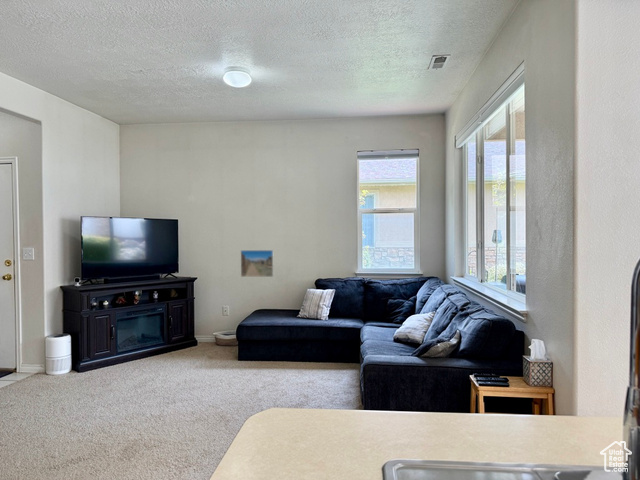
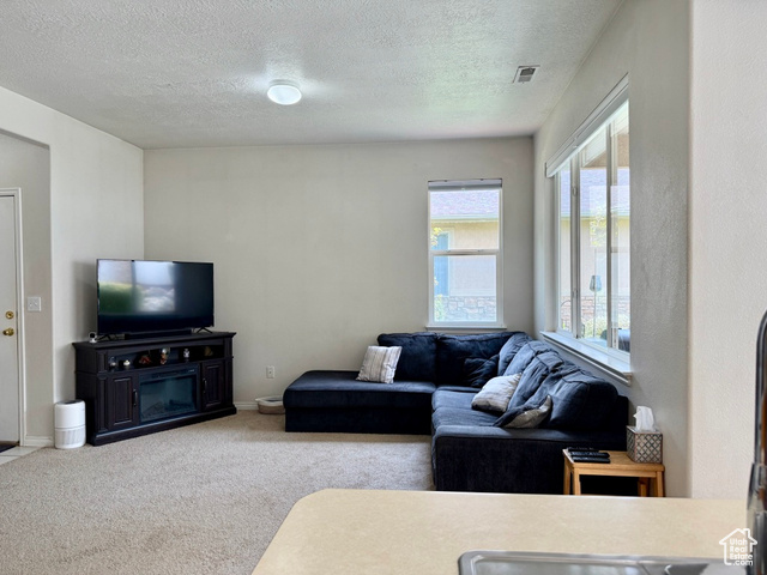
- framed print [240,249,275,278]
